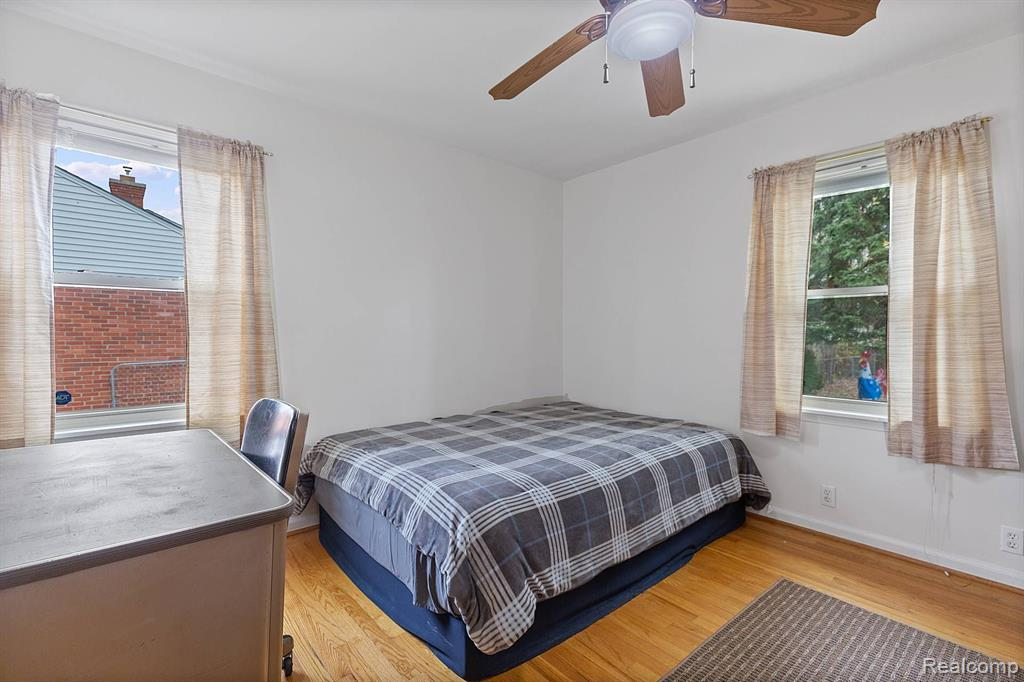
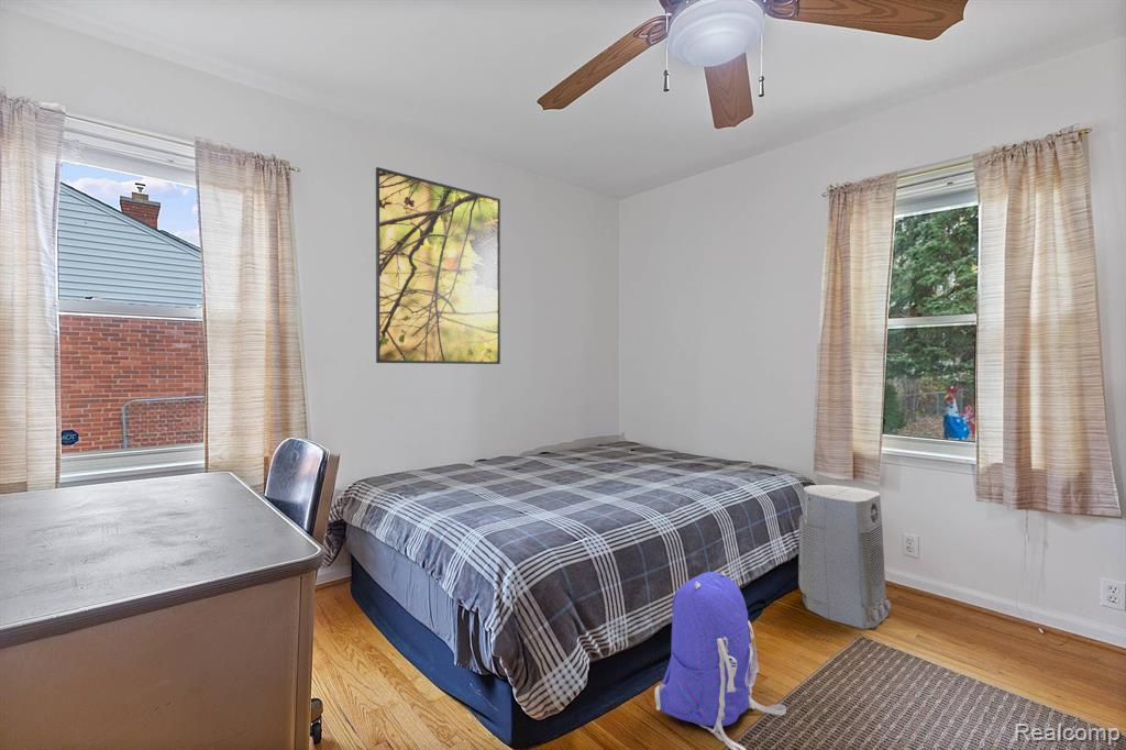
+ air purifier [797,484,892,630]
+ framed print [375,166,501,365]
+ backpack [653,570,787,750]
